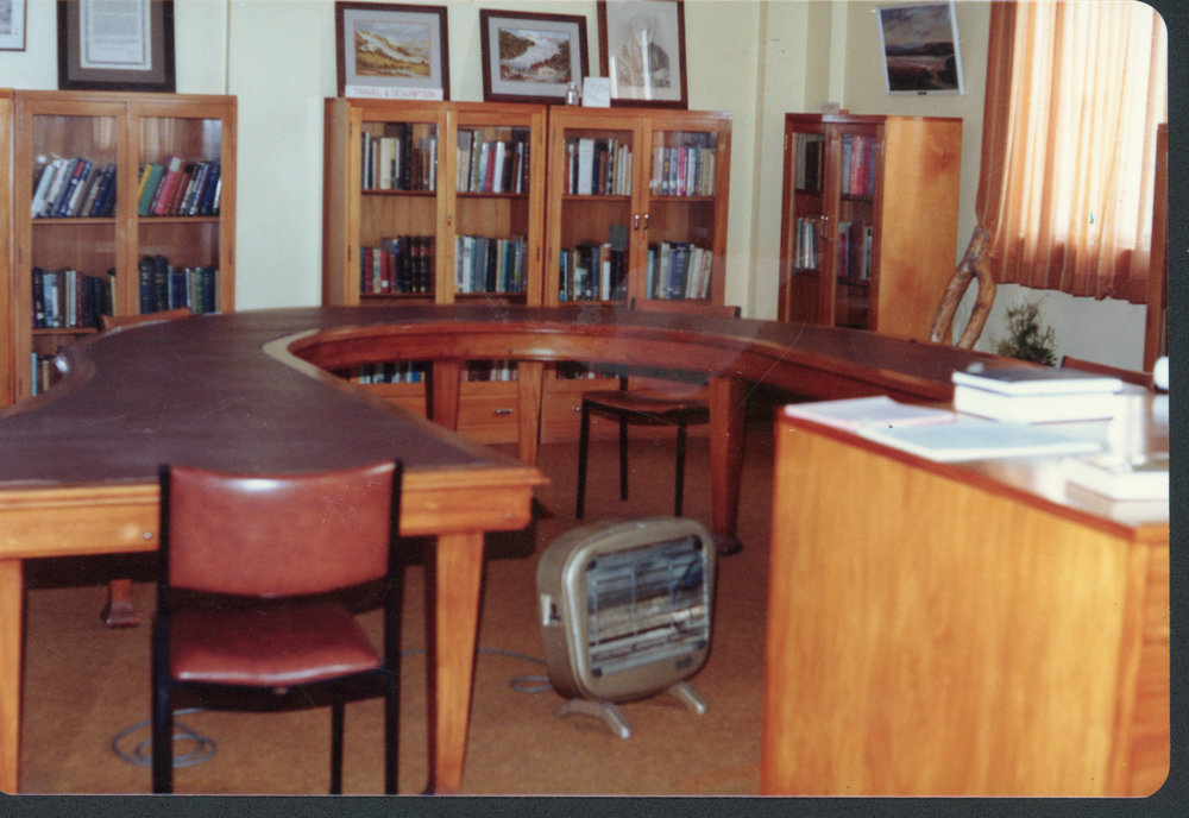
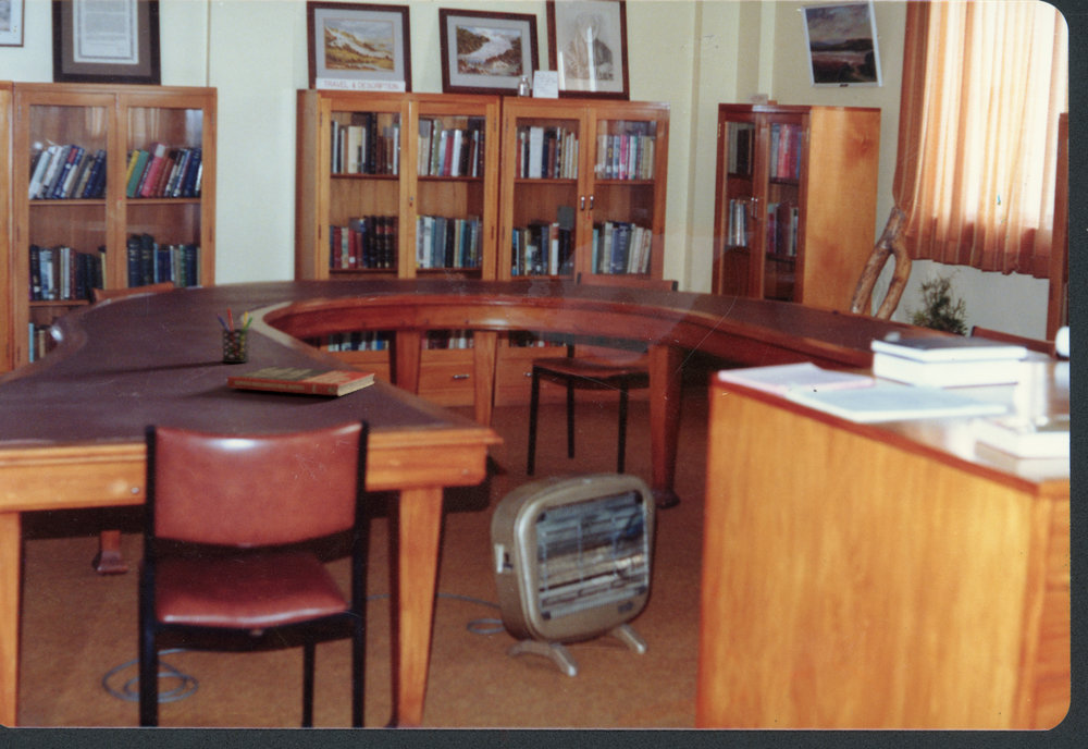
+ pen holder [214,307,255,364]
+ book [226,366,376,397]
